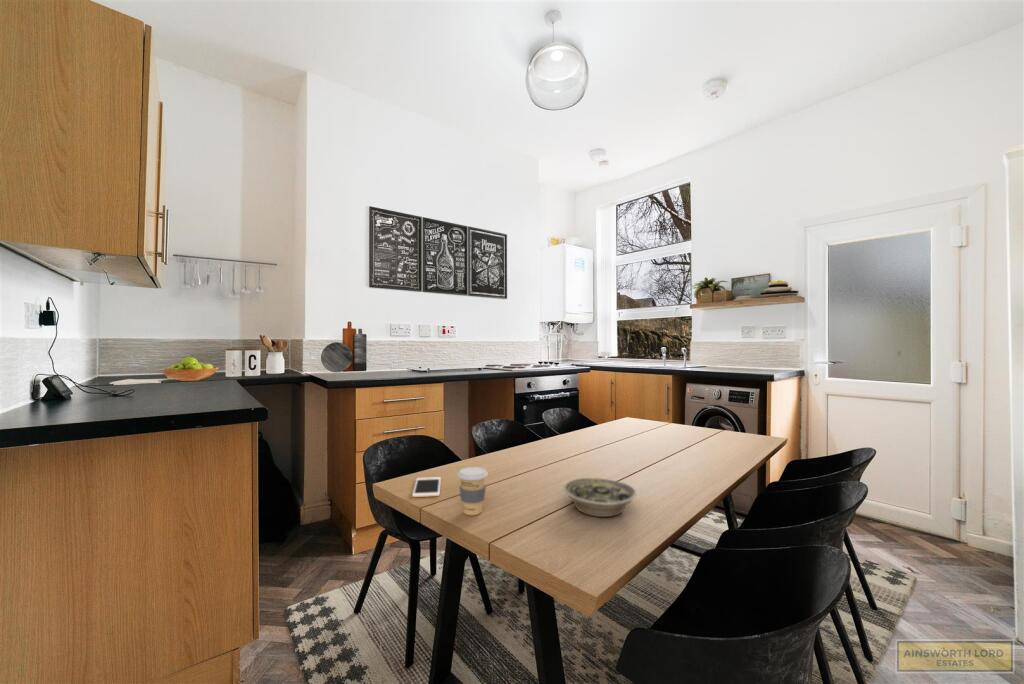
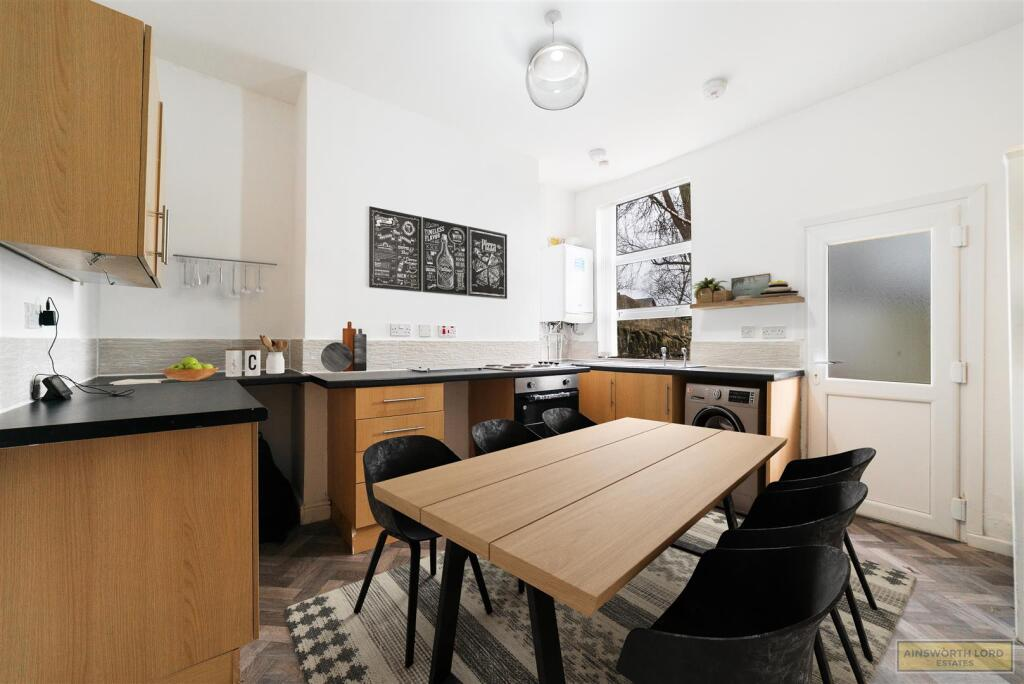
- cell phone [411,476,442,498]
- bowl [562,477,638,518]
- coffee cup [456,466,489,516]
